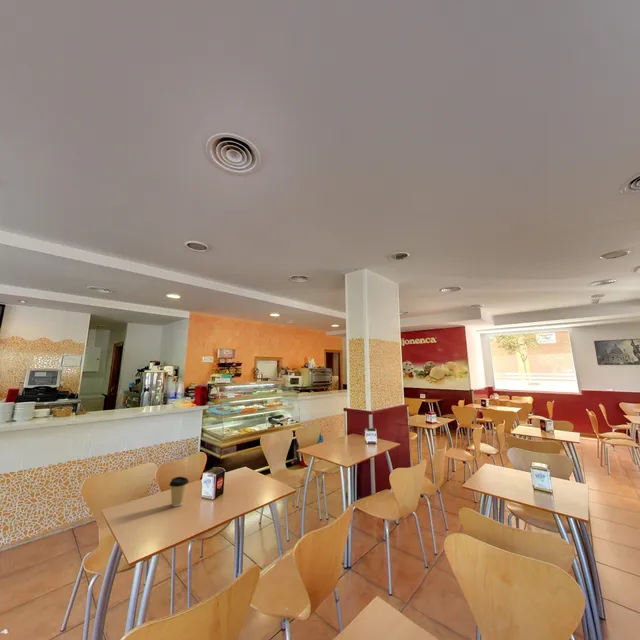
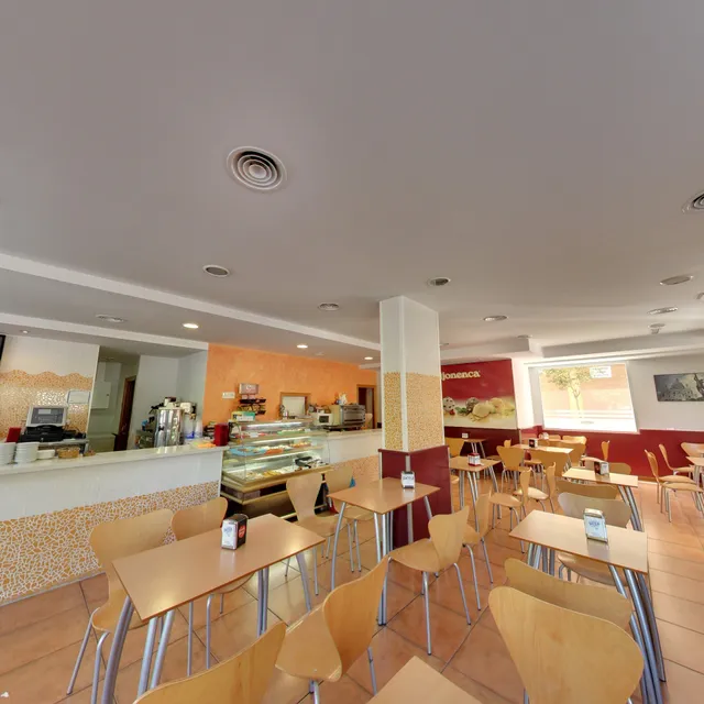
- coffee cup [168,476,190,507]
